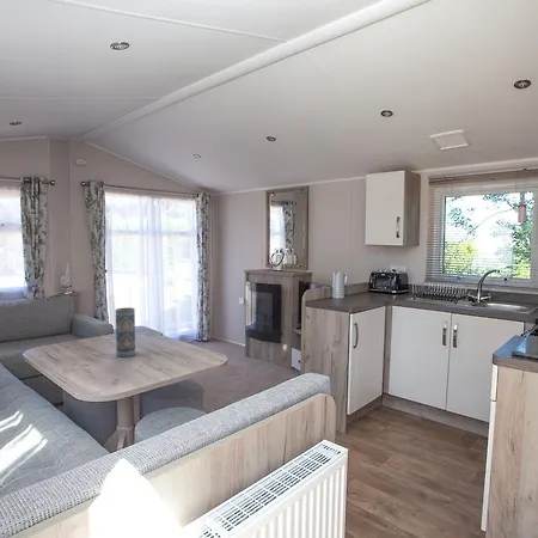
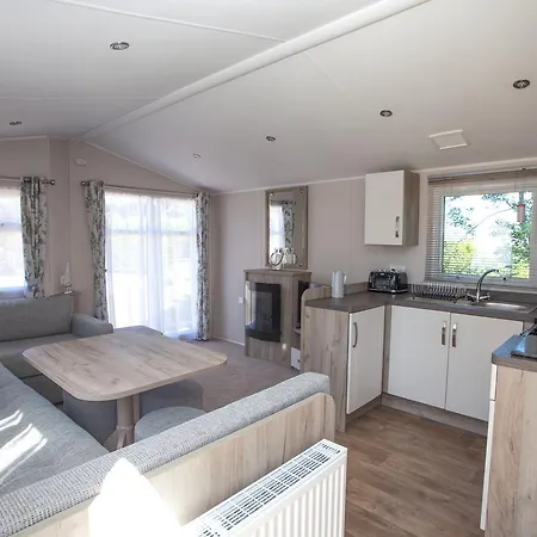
- vase [115,306,136,357]
